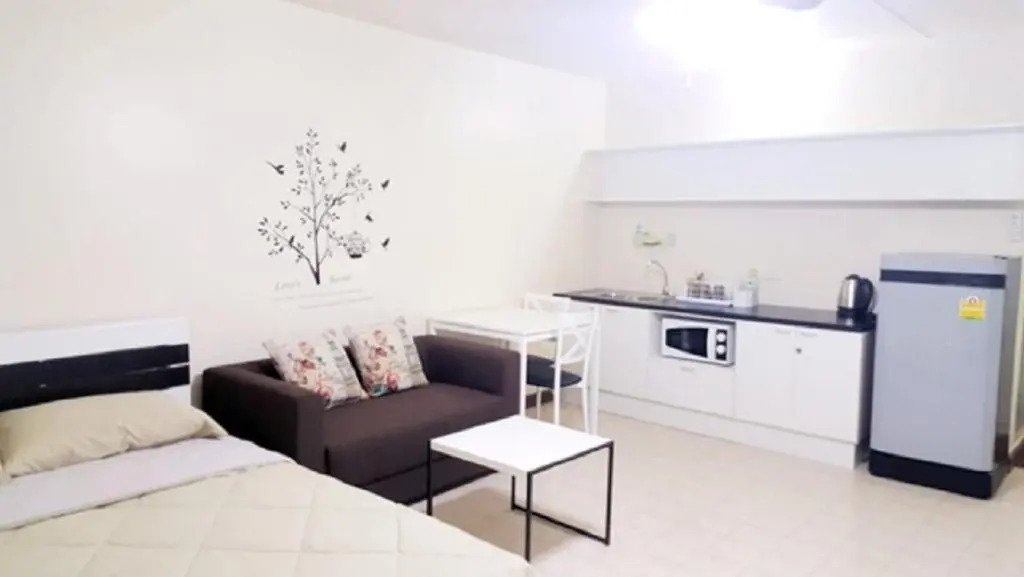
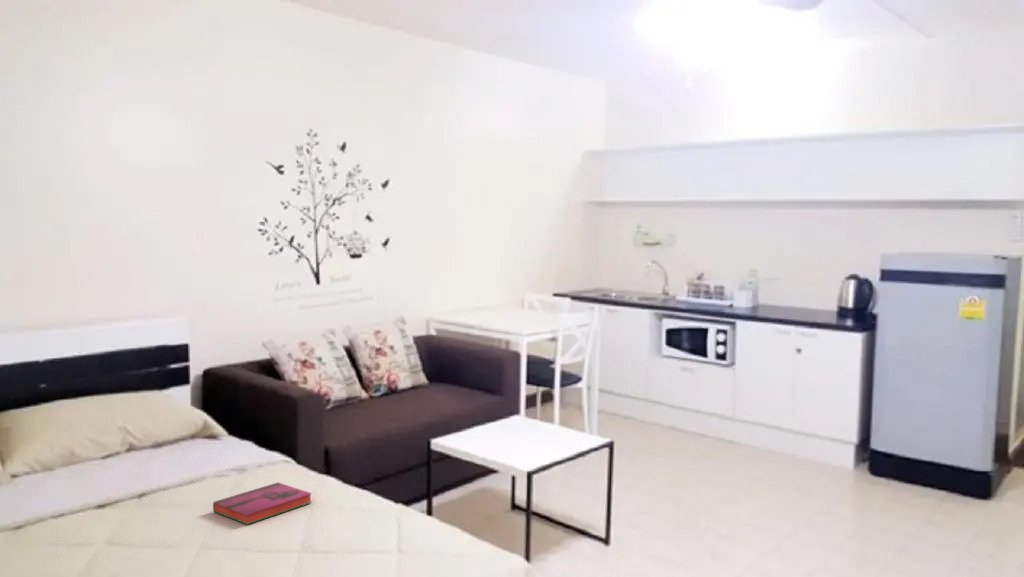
+ hardback book [212,481,313,525]
